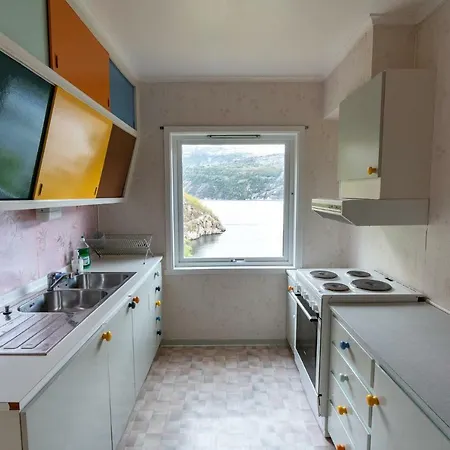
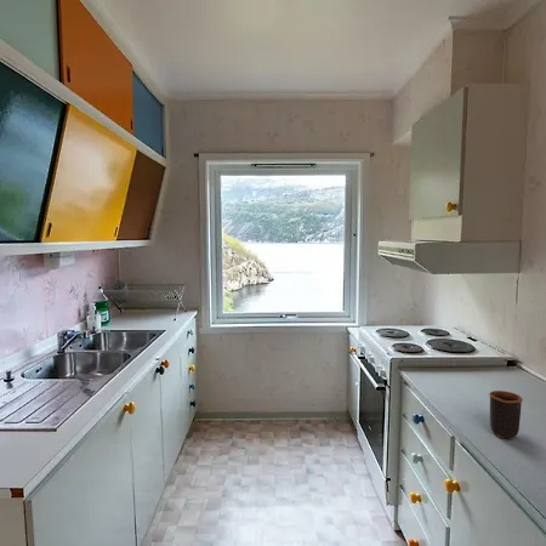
+ mug [488,389,524,440]
